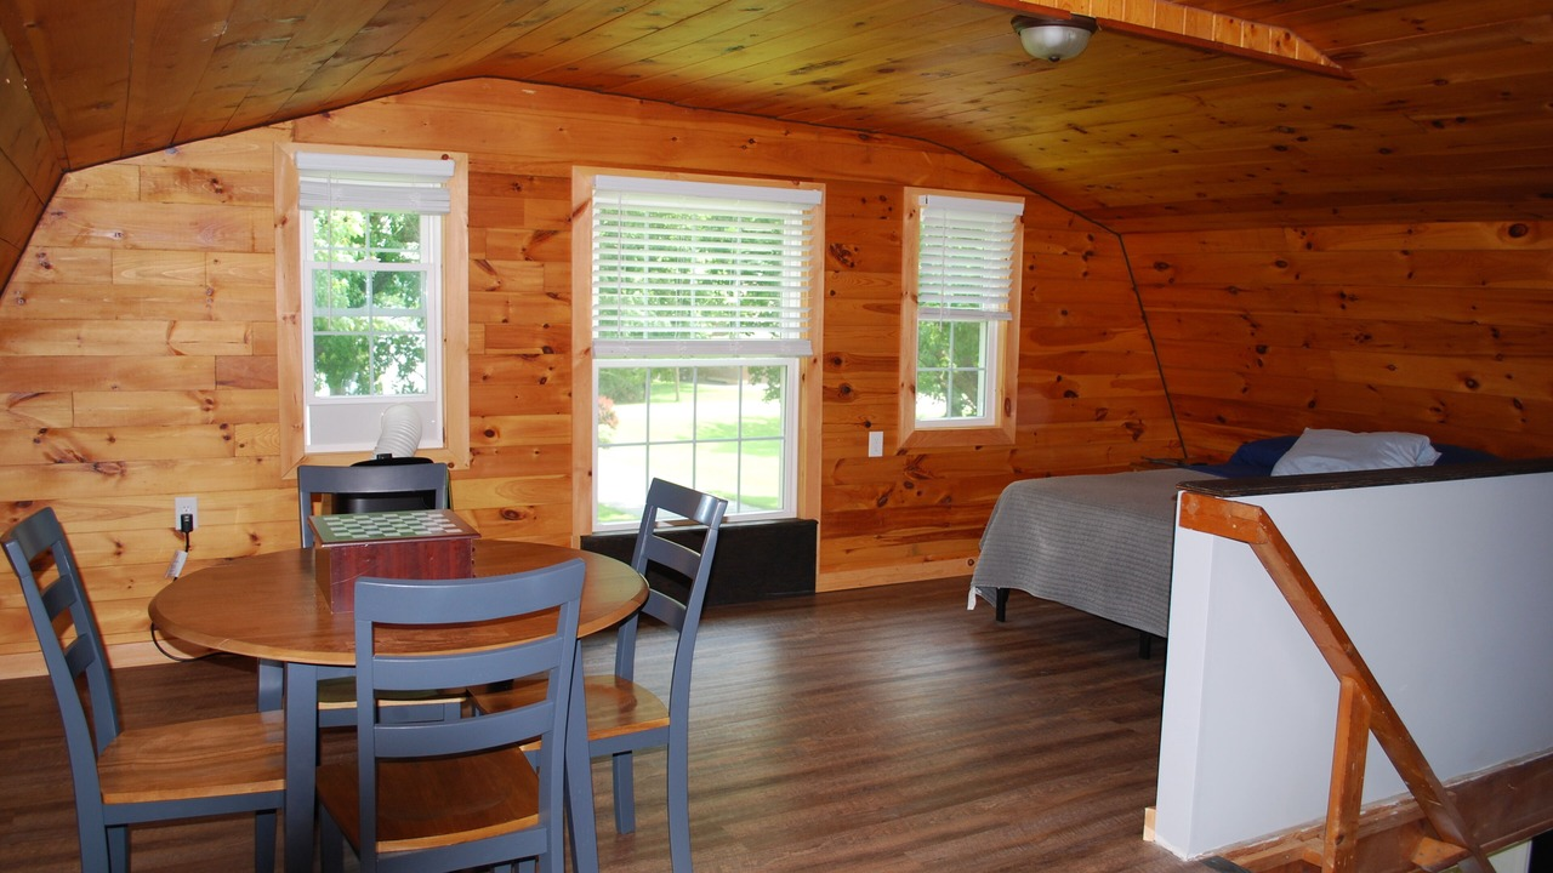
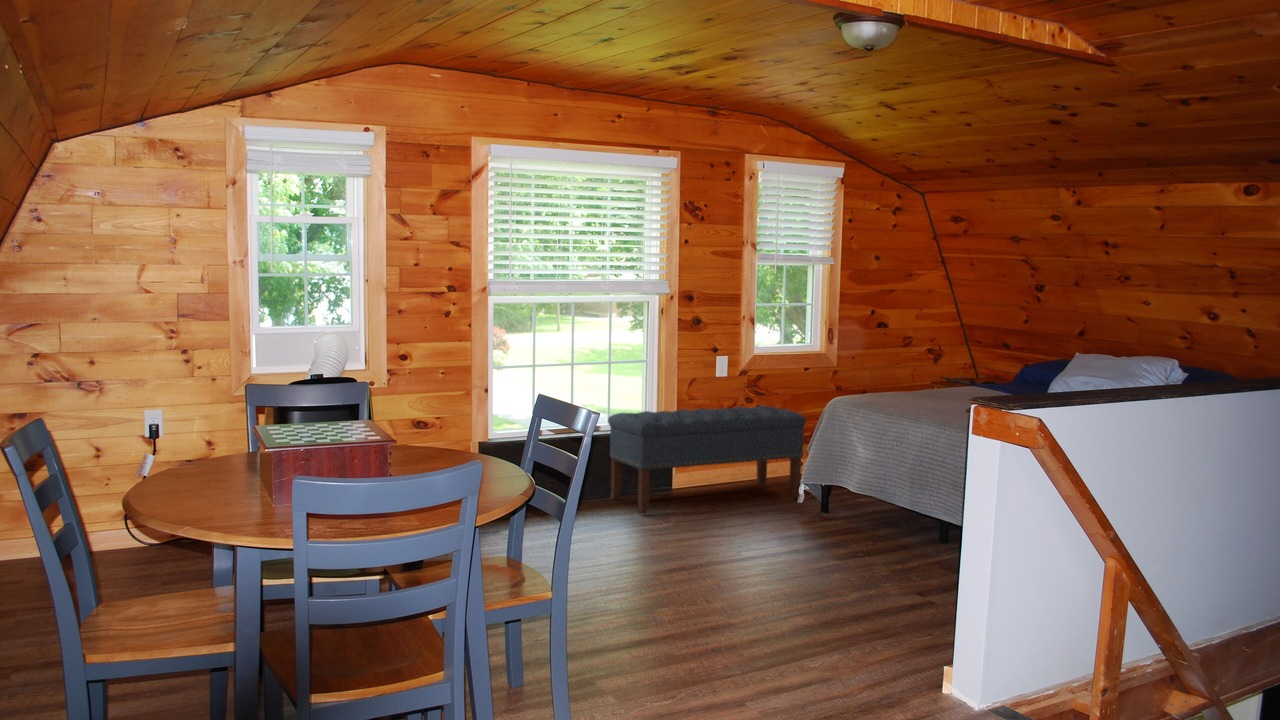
+ bench [607,405,807,514]
